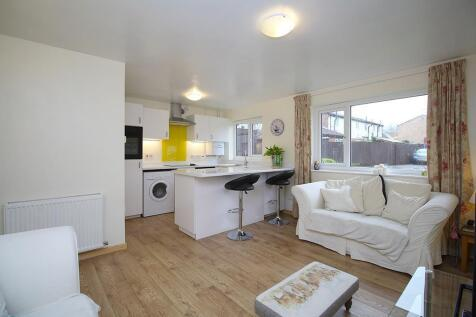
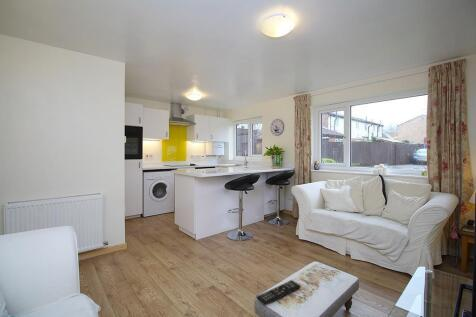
+ remote control [255,279,302,307]
